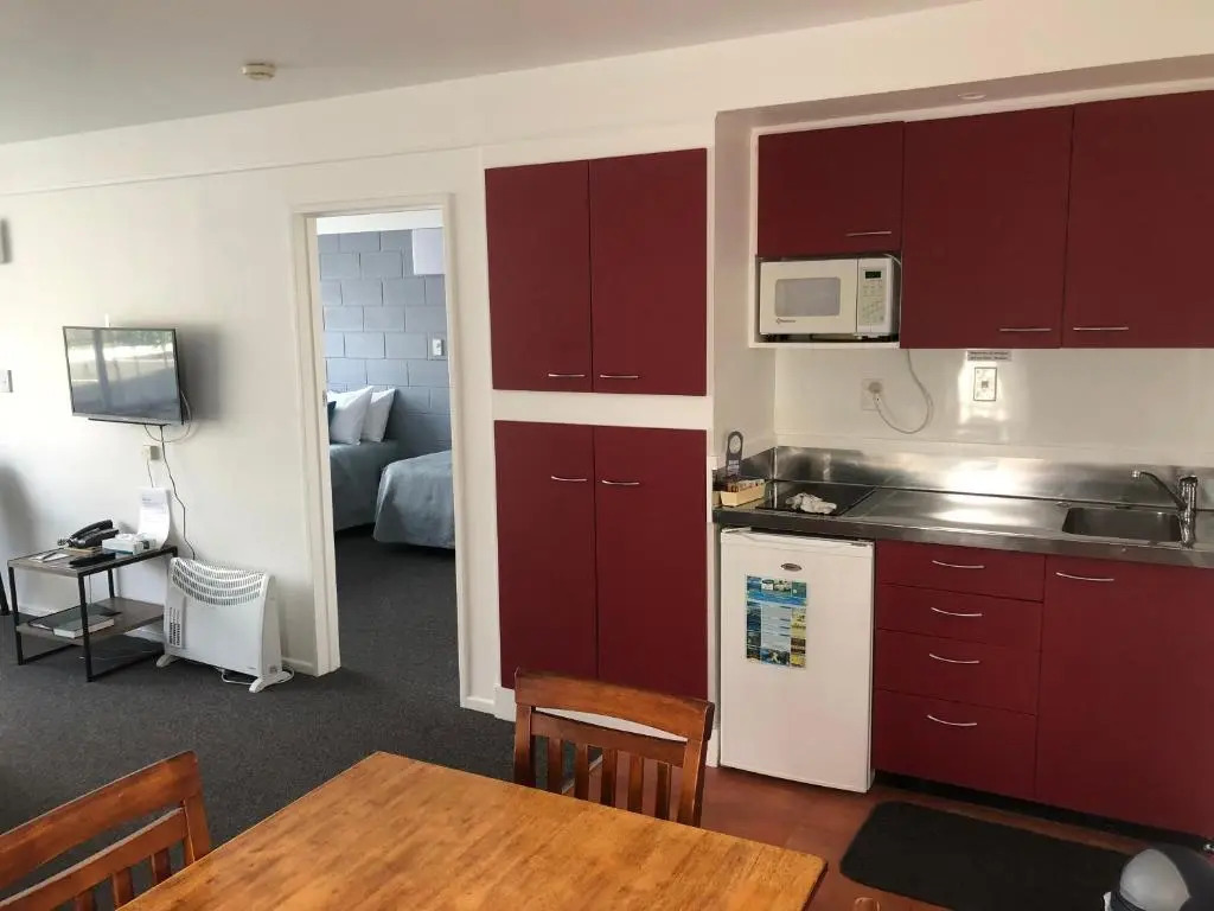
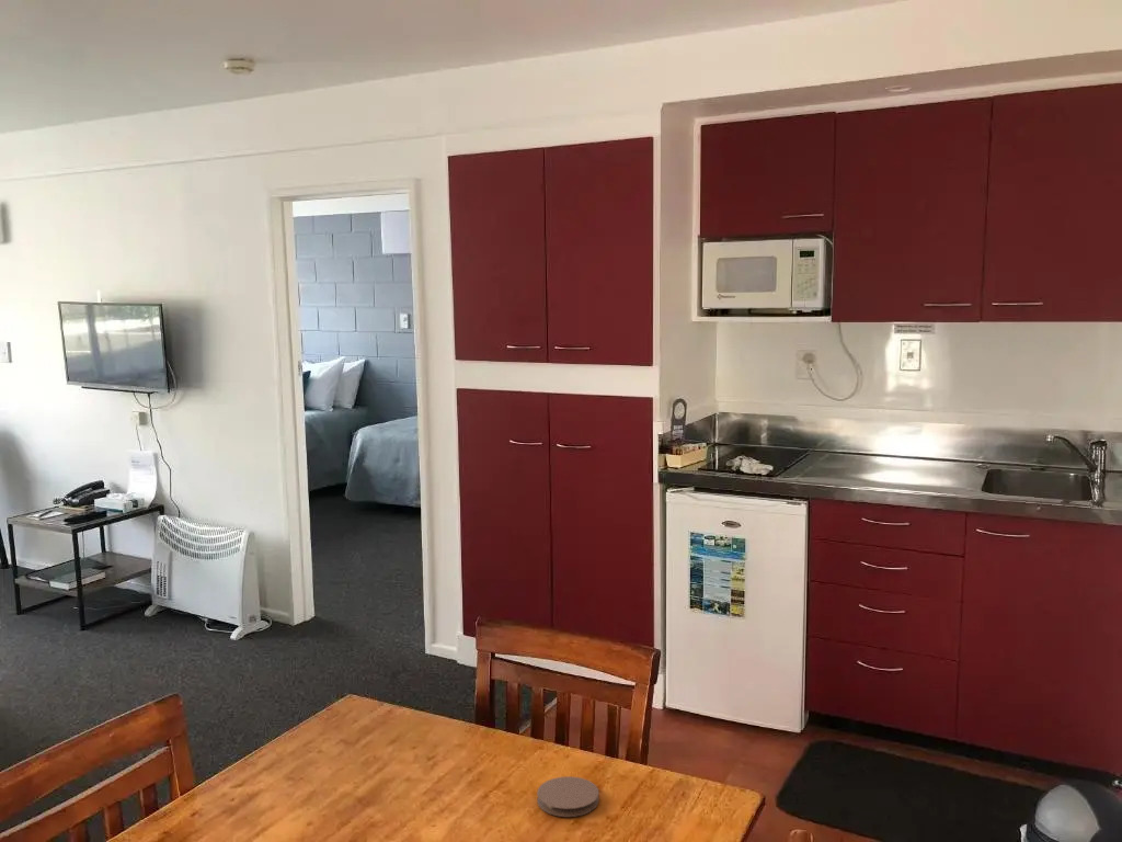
+ coaster [536,775,600,818]
